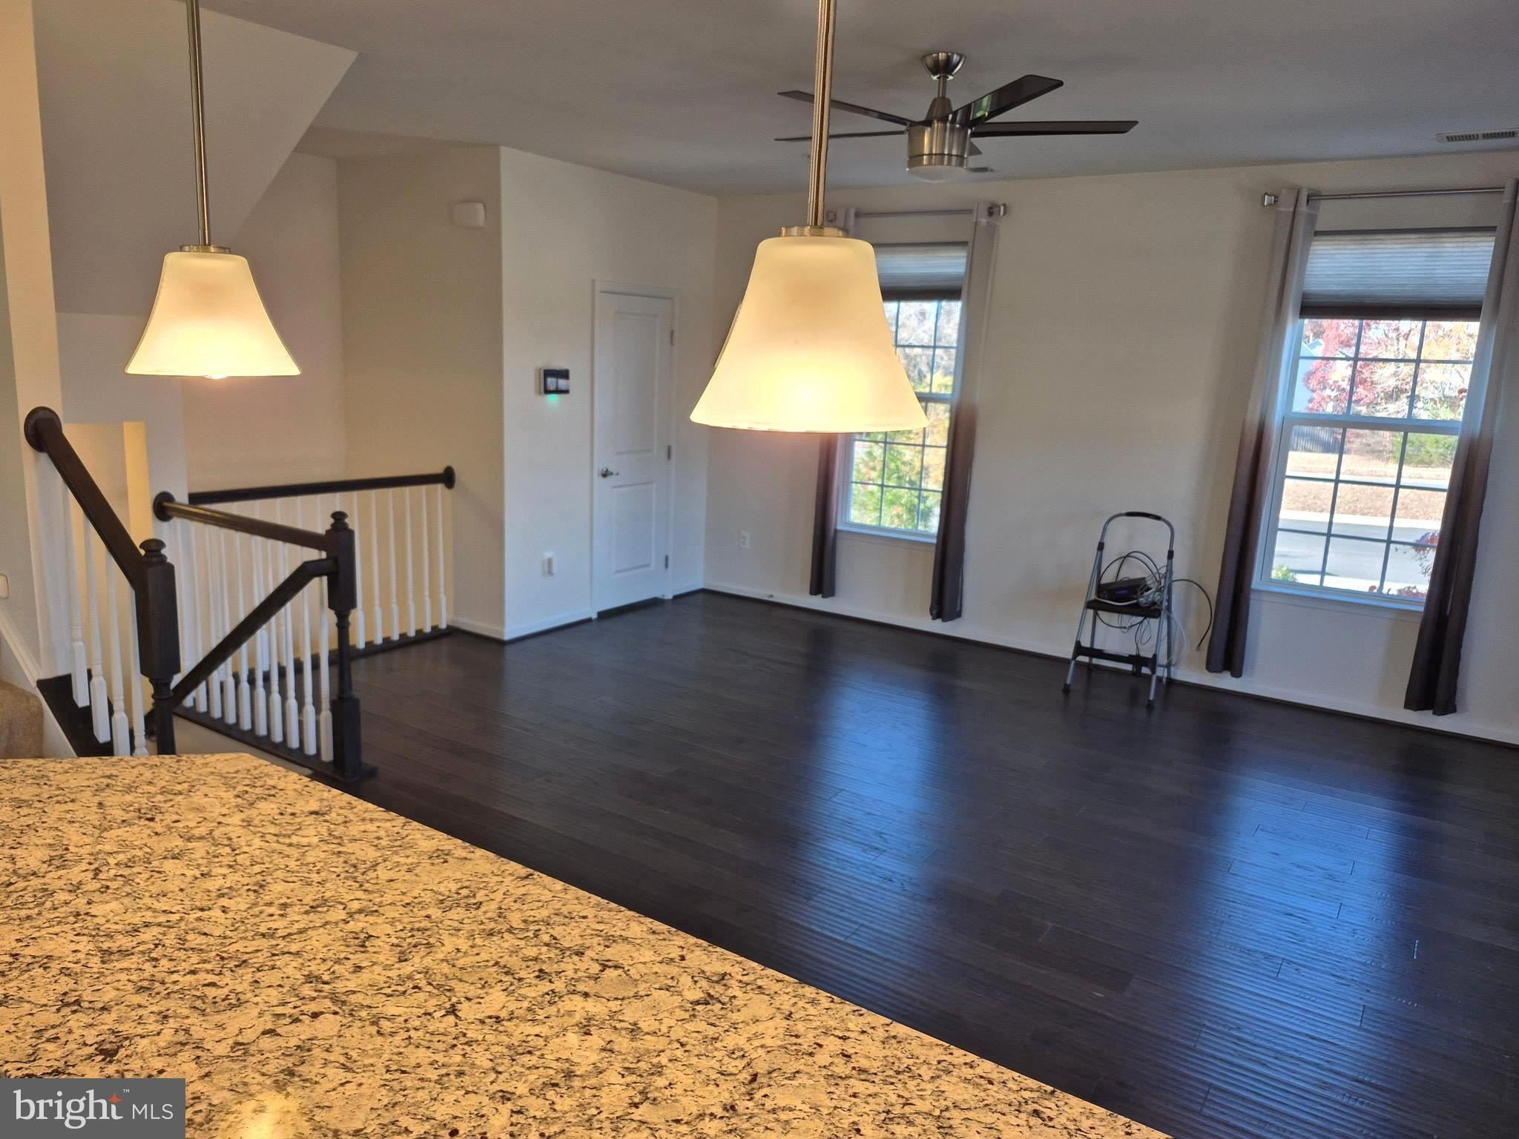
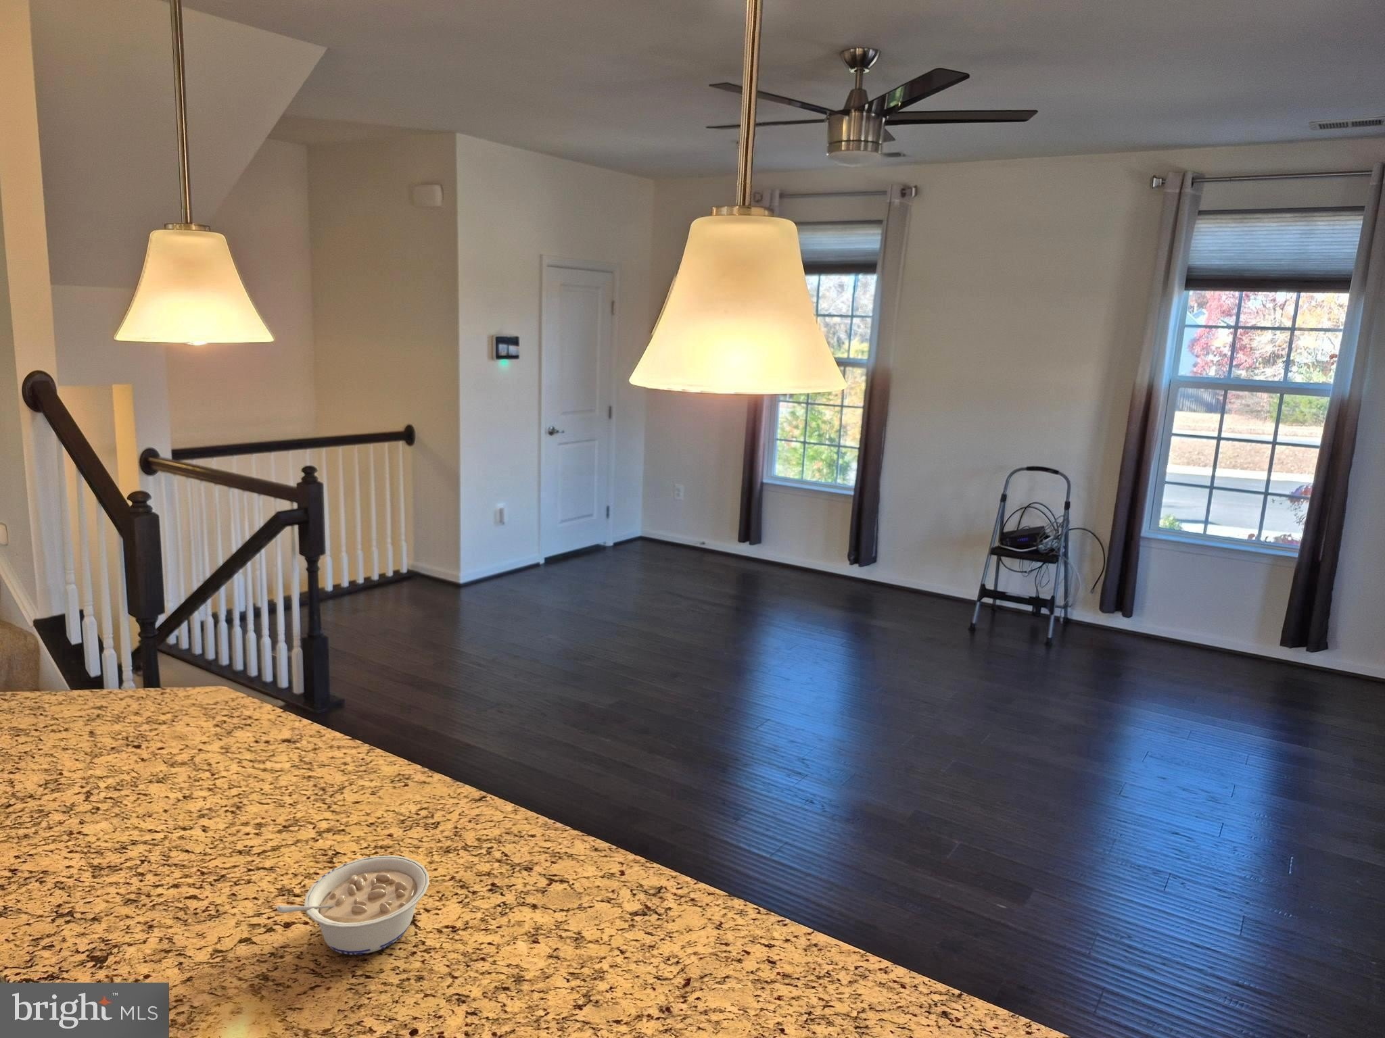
+ legume [276,855,430,955]
